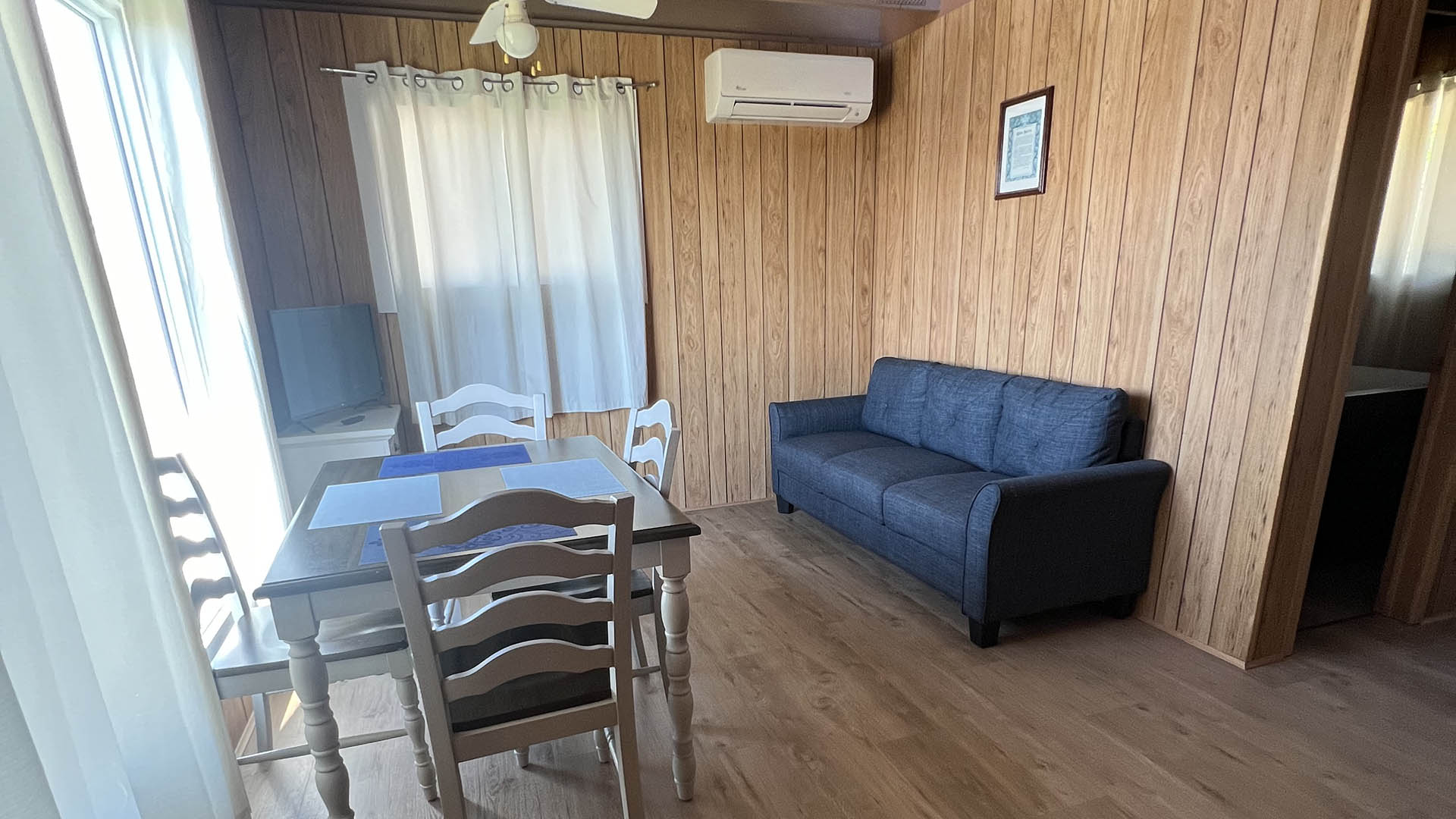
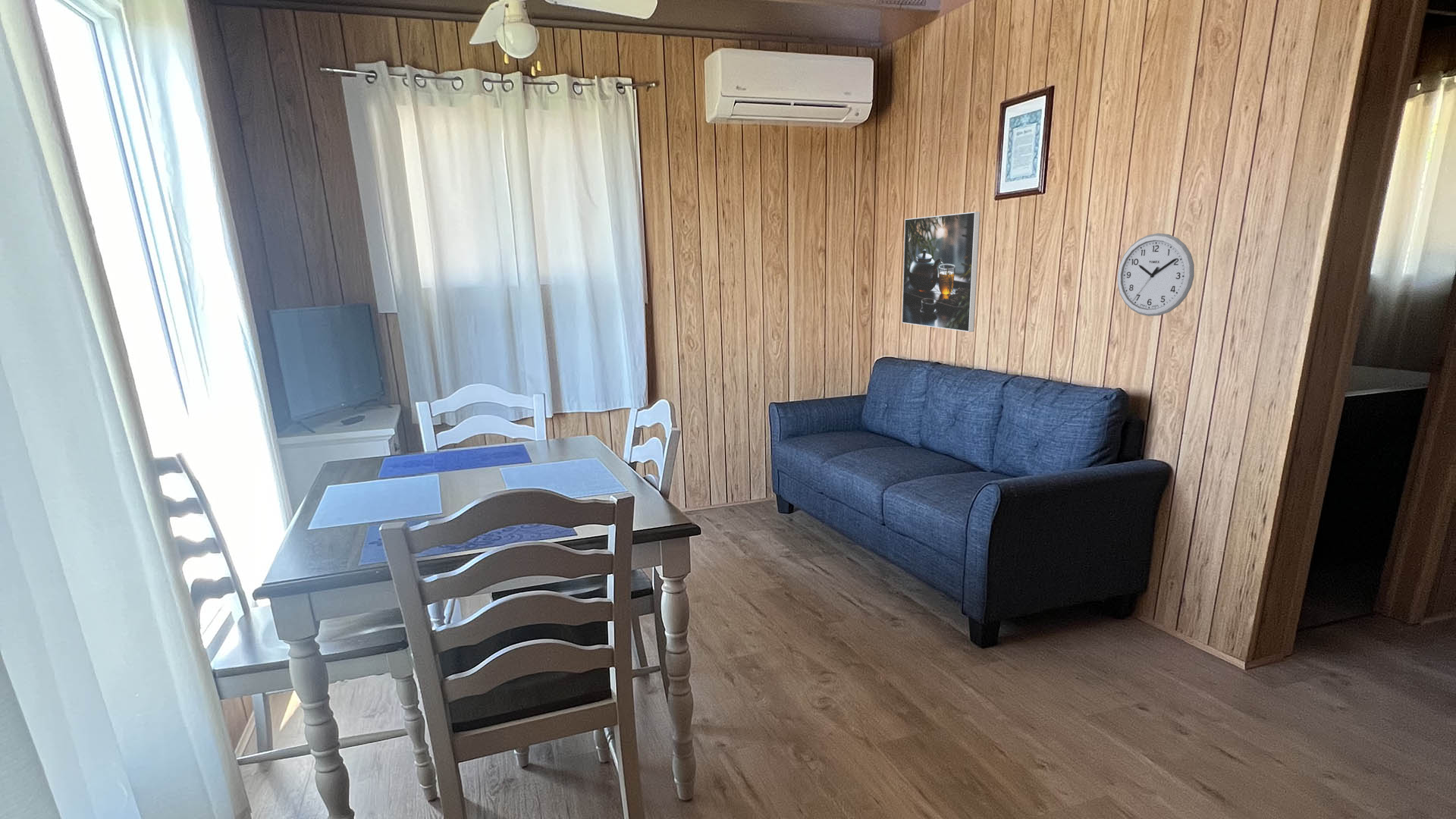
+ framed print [901,211,981,333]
+ wall clock [1117,233,1195,317]
